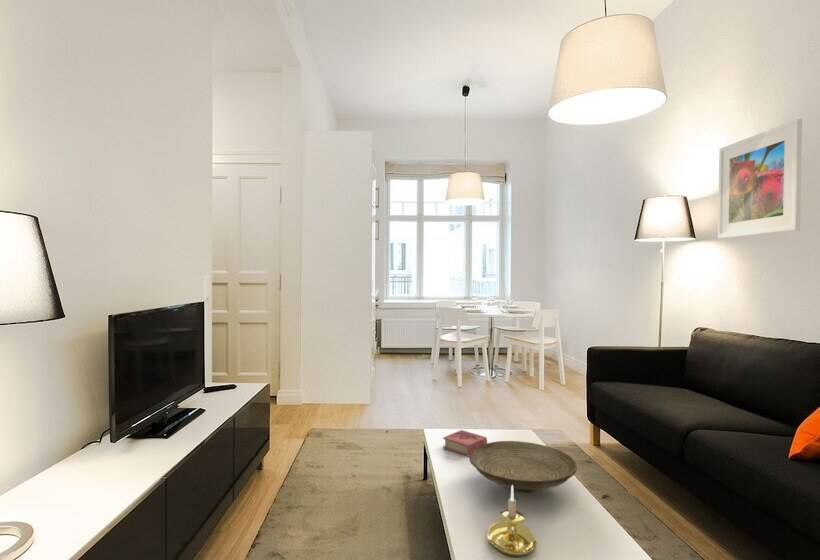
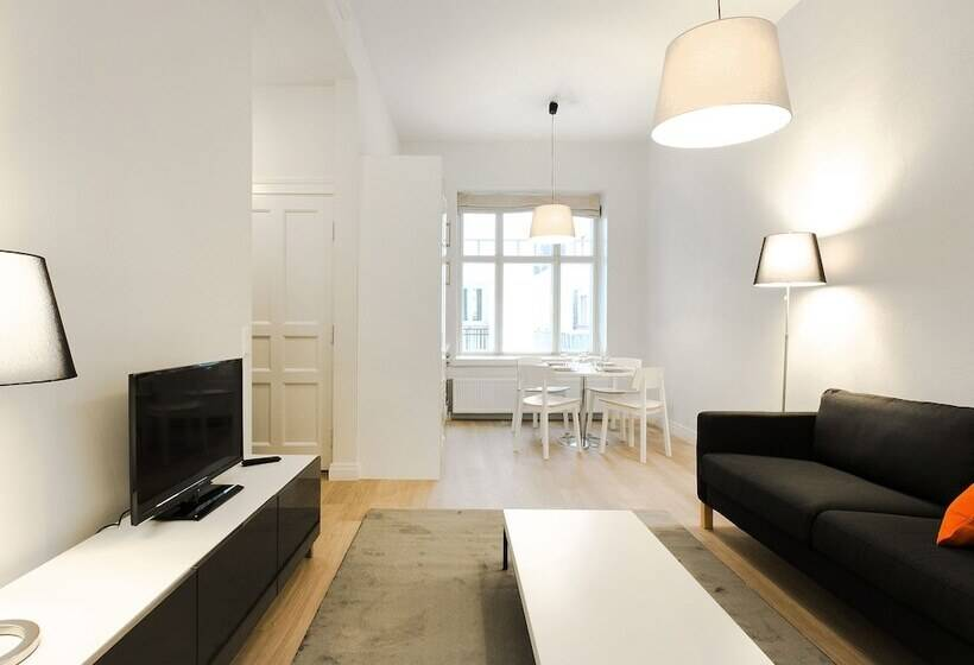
- candle holder [486,485,538,558]
- book [442,429,488,457]
- decorative bowl [468,440,578,494]
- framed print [717,118,803,239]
